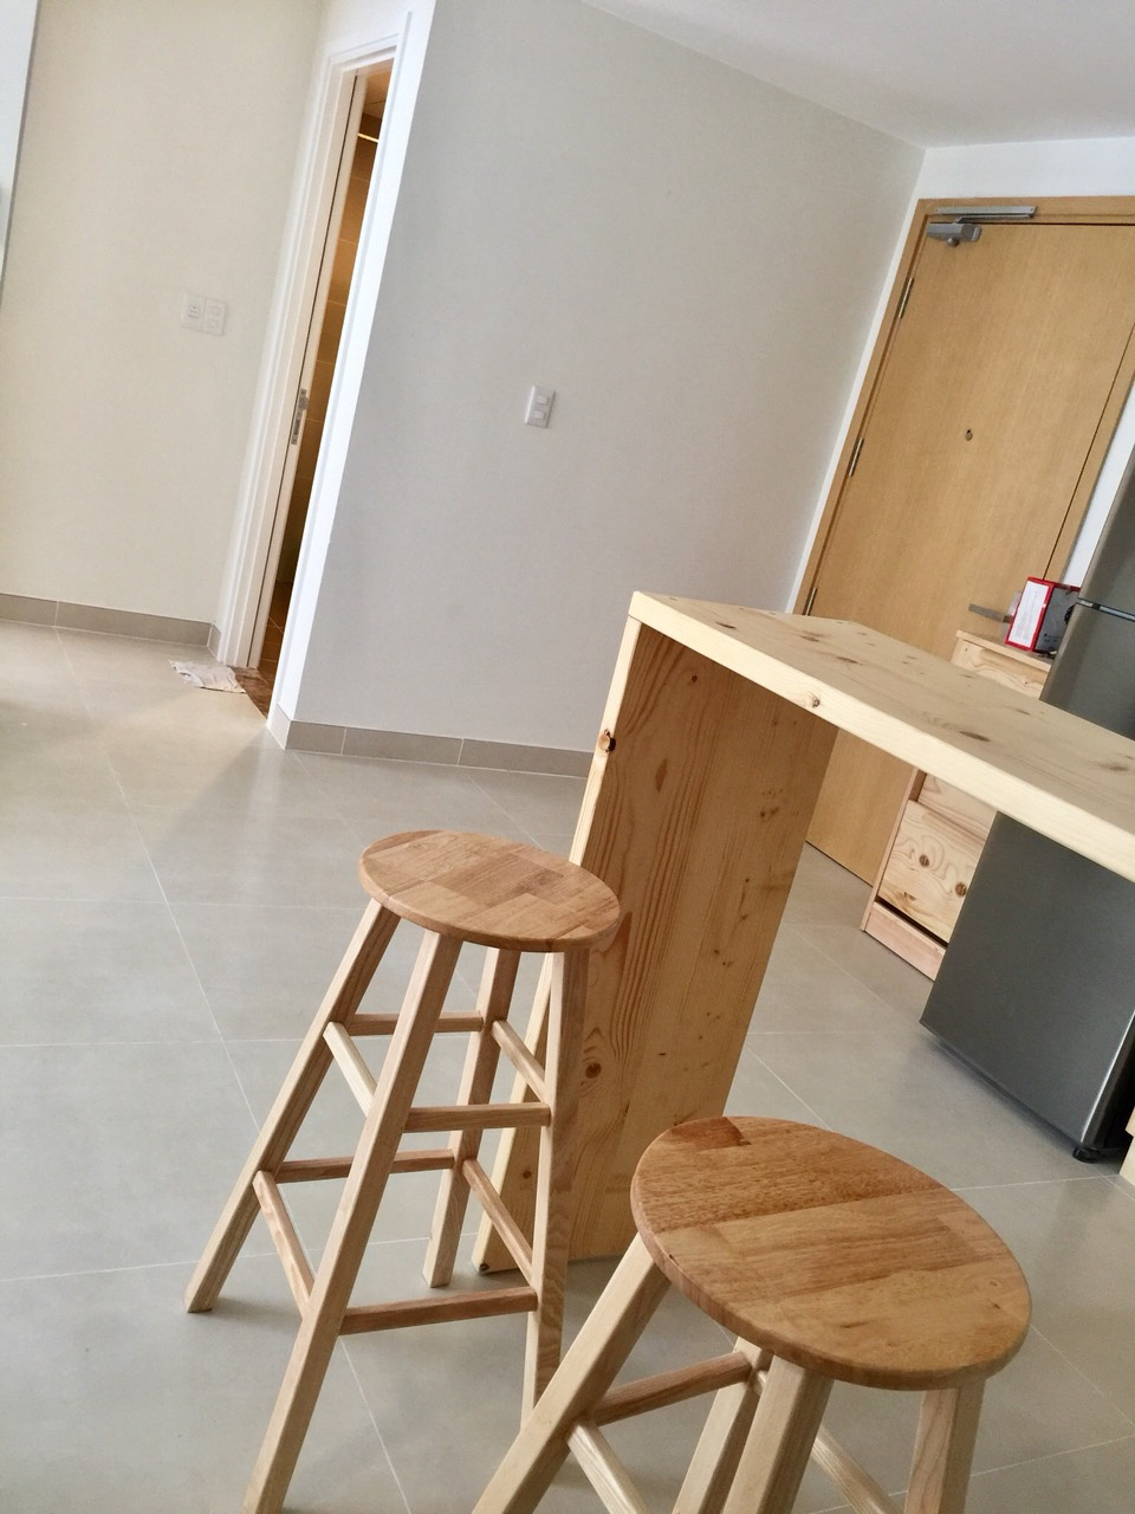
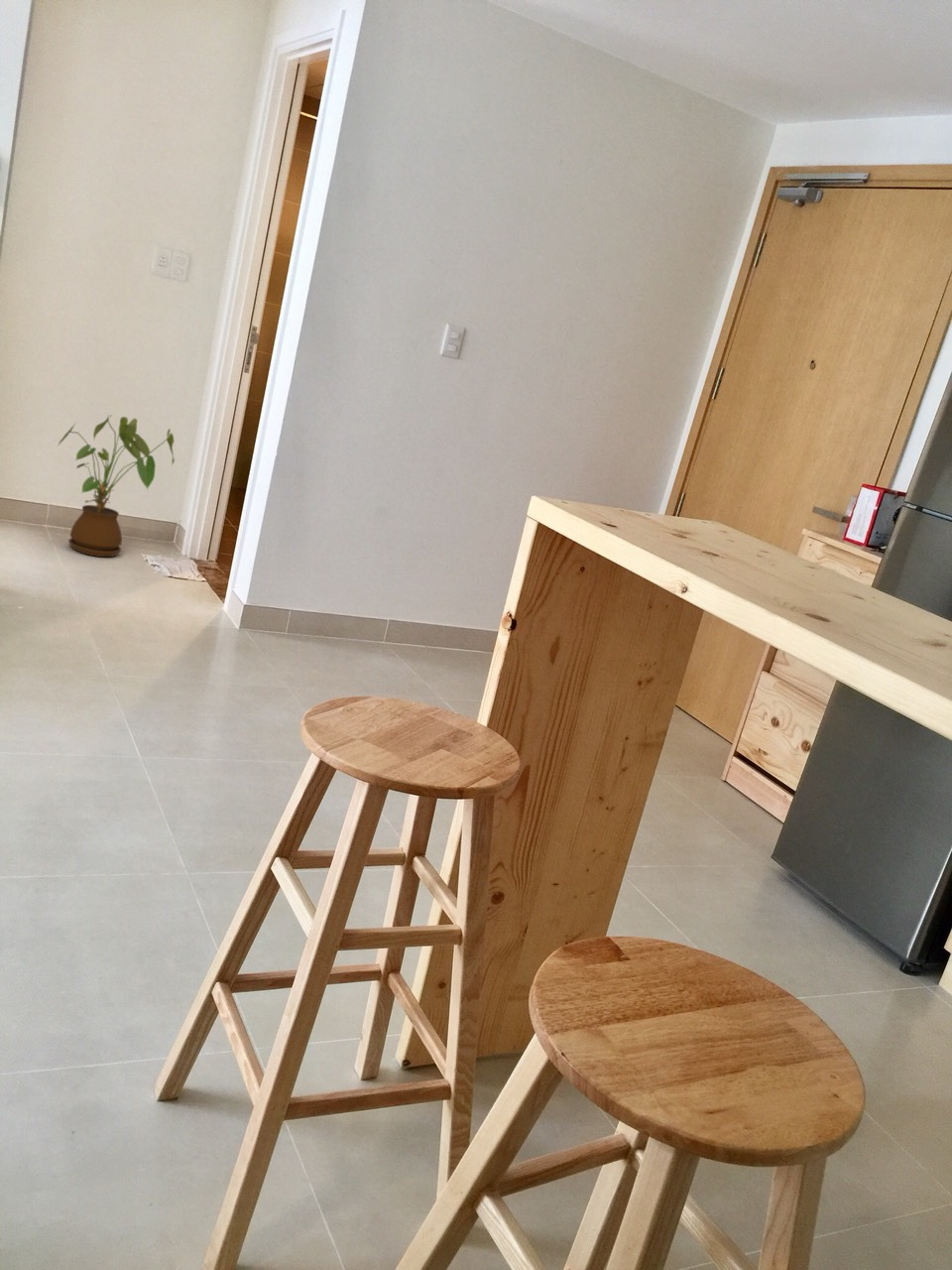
+ house plant [56,414,176,558]
